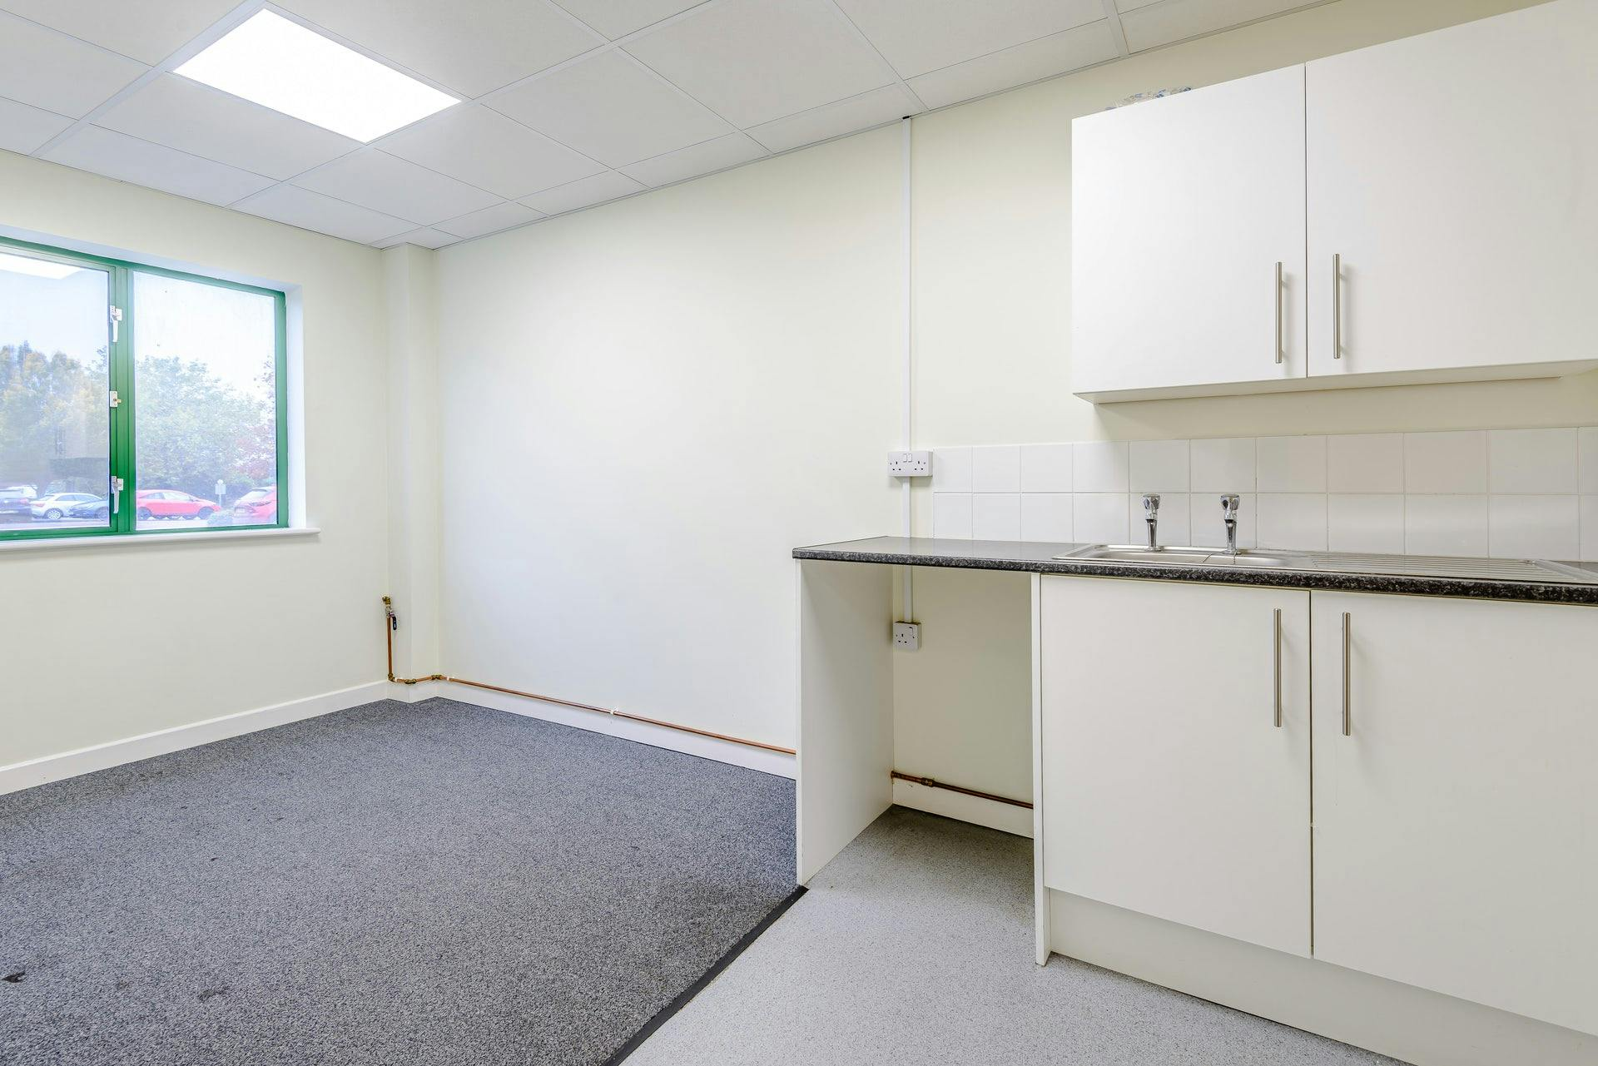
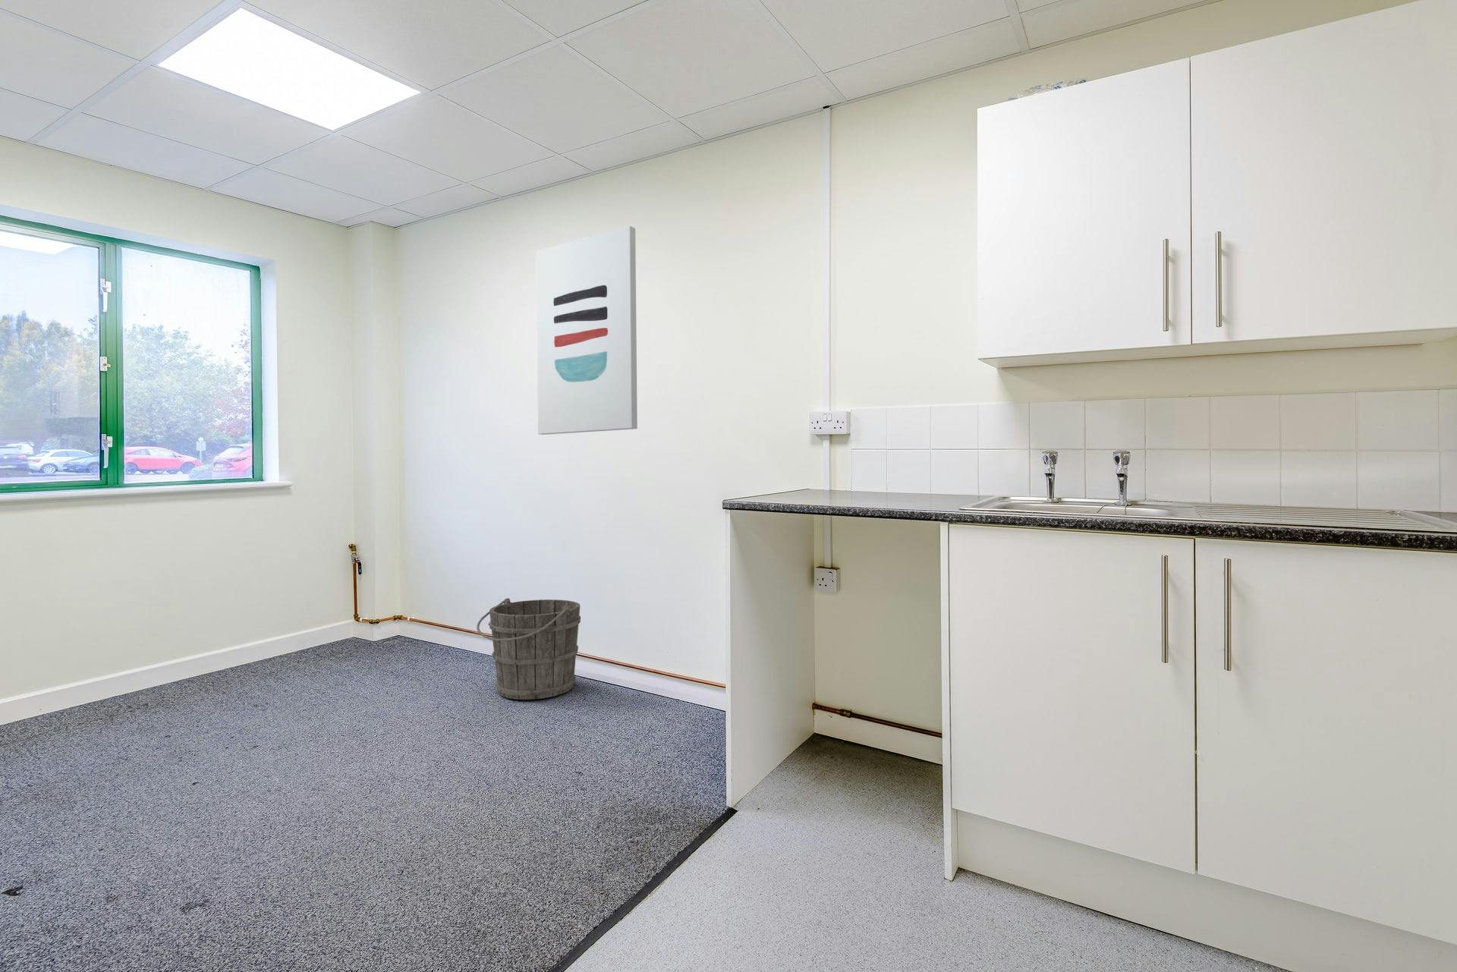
+ bucket [476,597,581,701]
+ wall art [535,226,638,435]
